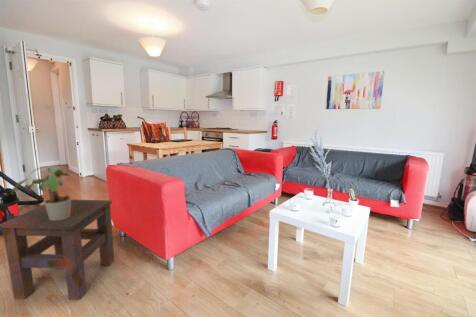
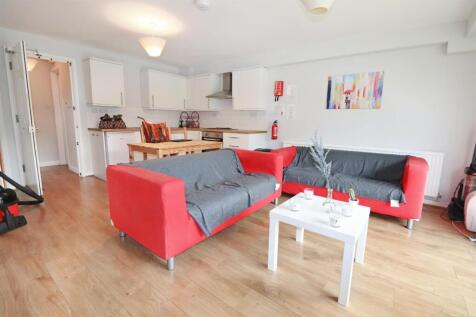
- side table [0,199,115,301]
- potted plant [11,166,72,220]
